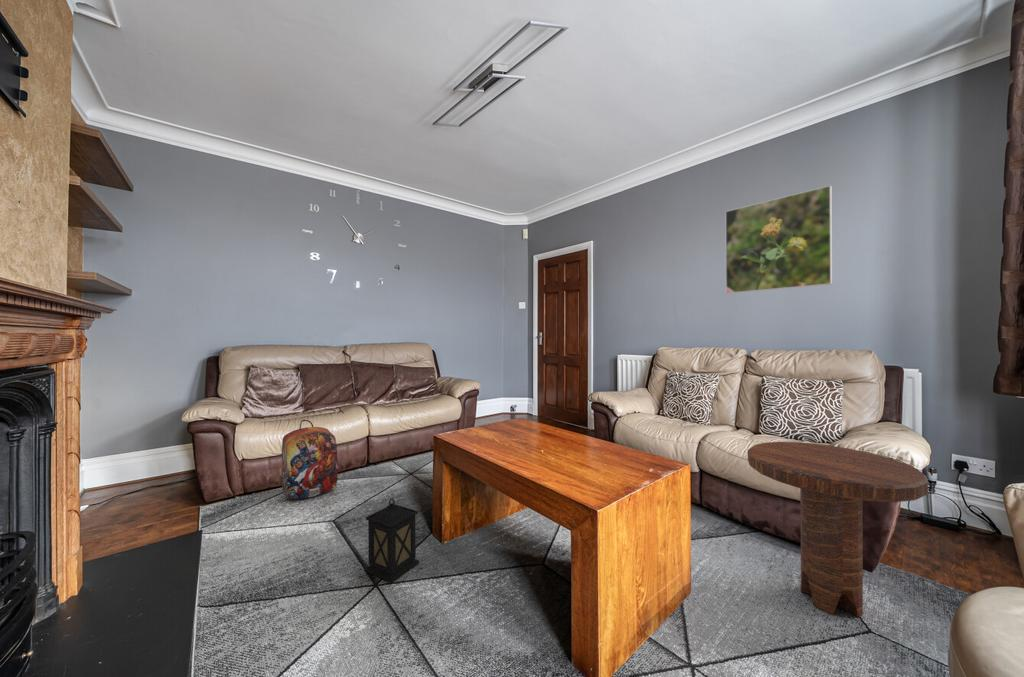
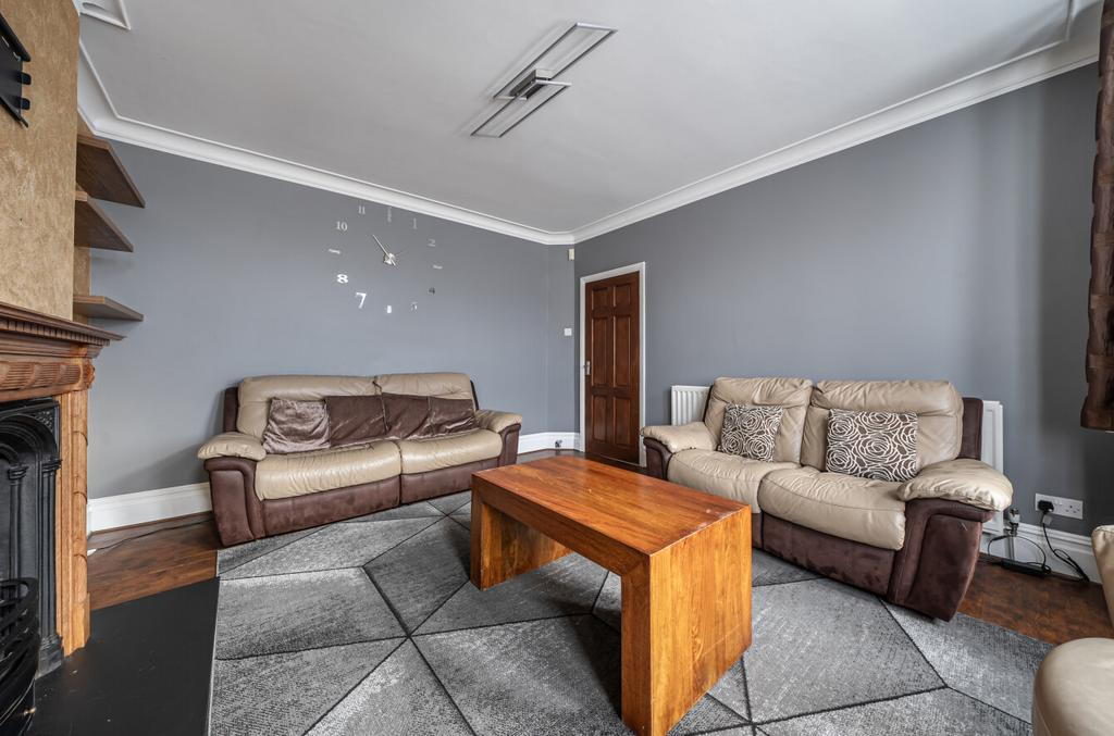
- side table [747,441,929,618]
- backpack [280,419,339,500]
- lantern [364,498,420,584]
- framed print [725,184,833,295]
